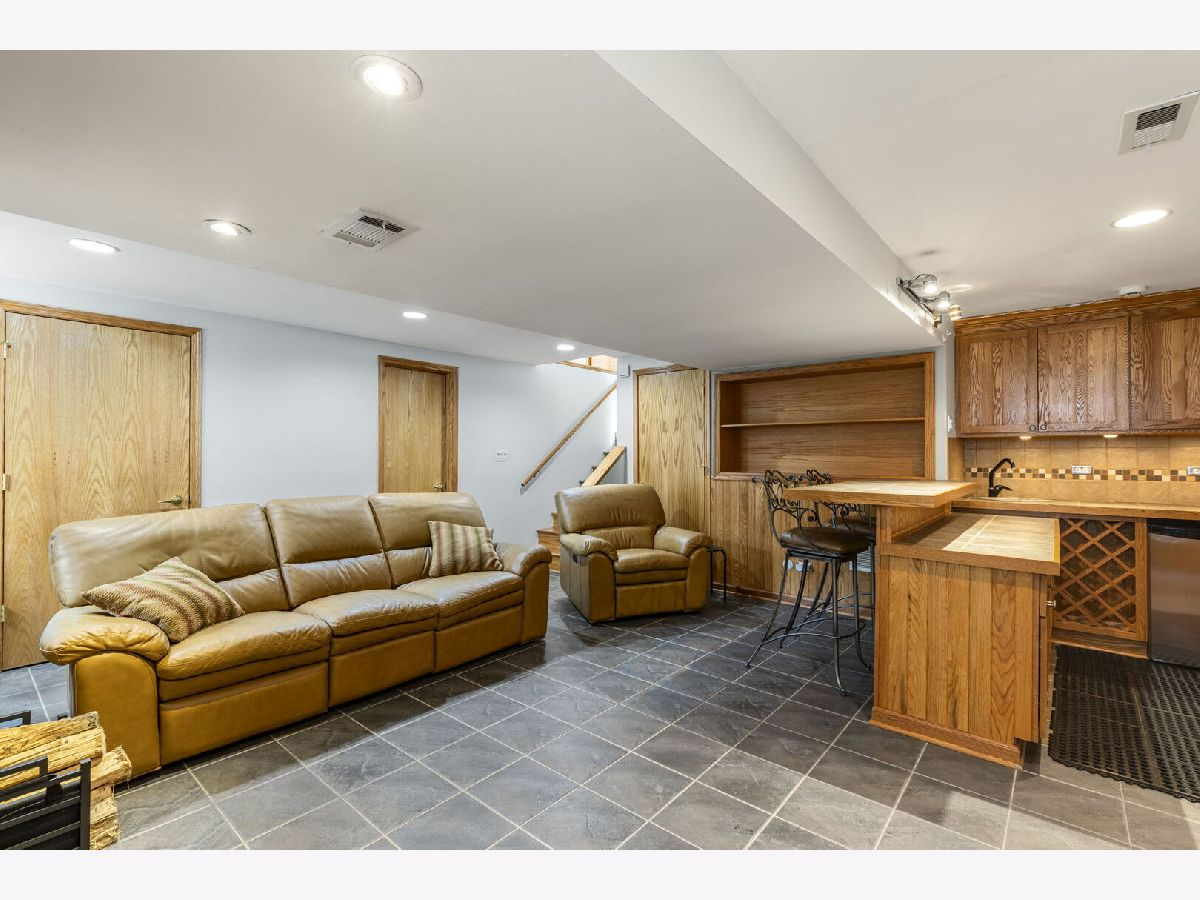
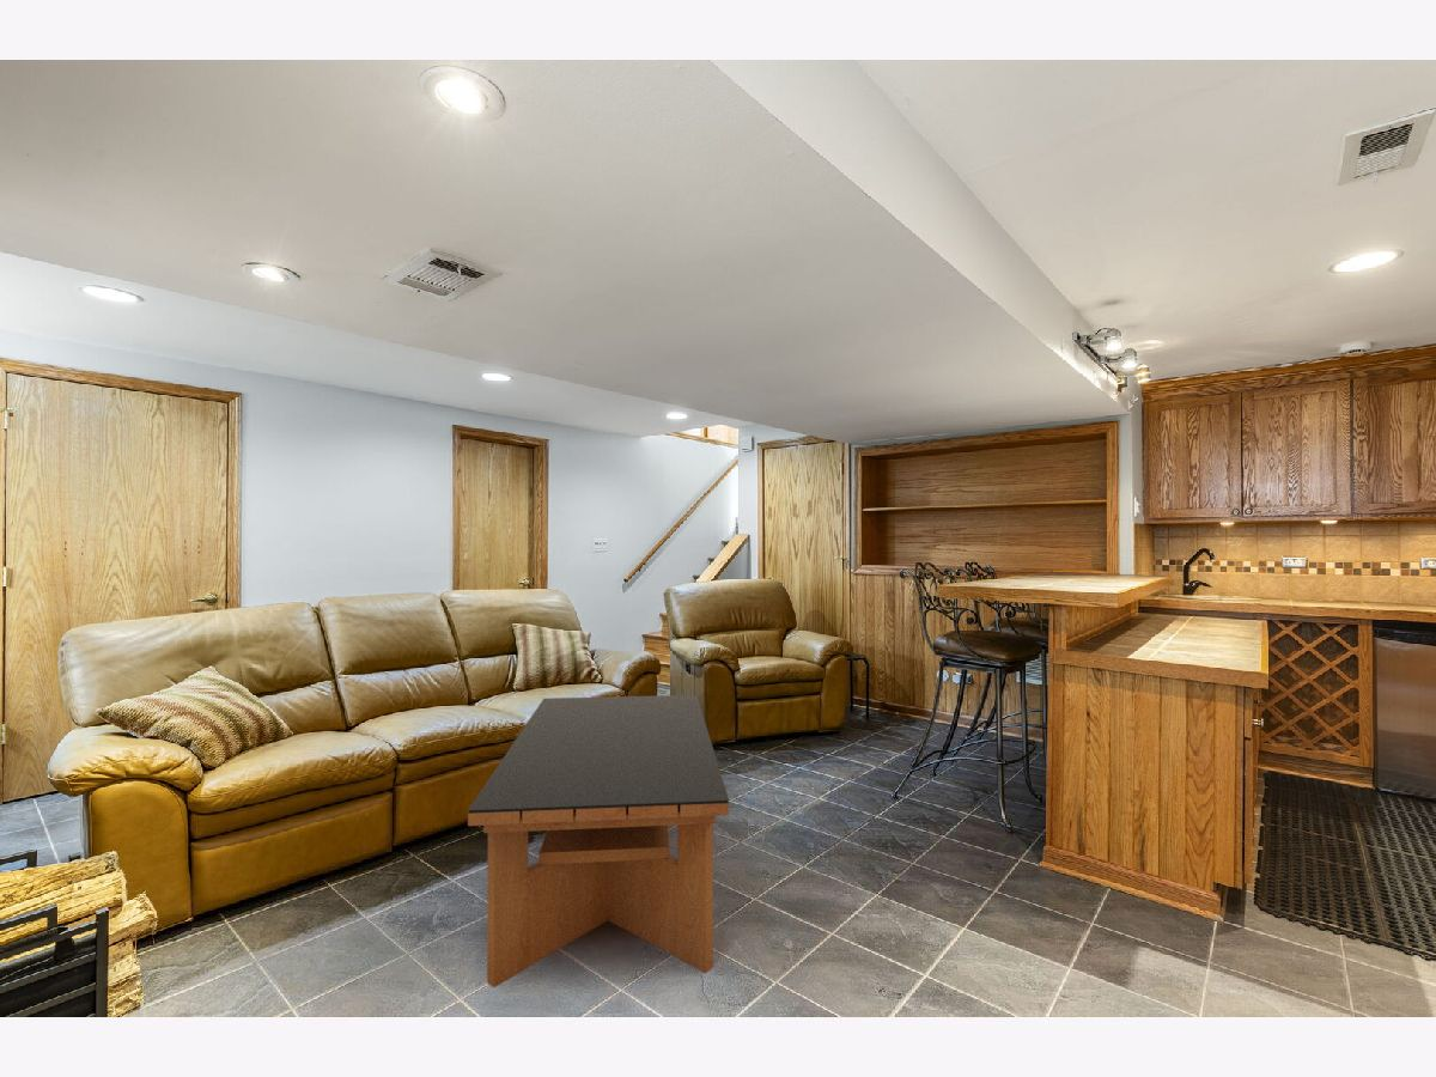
+ coffee table [467,694,730,988]
